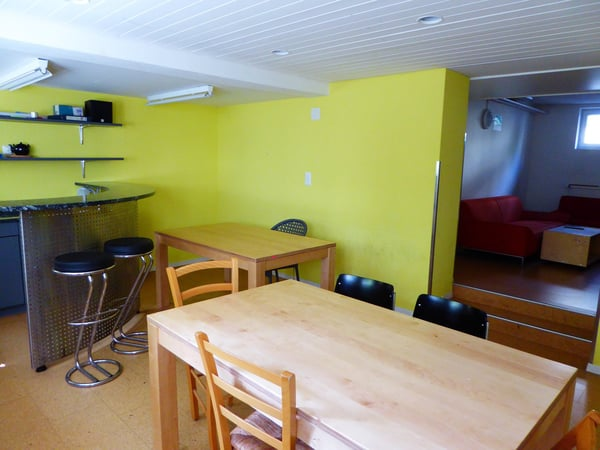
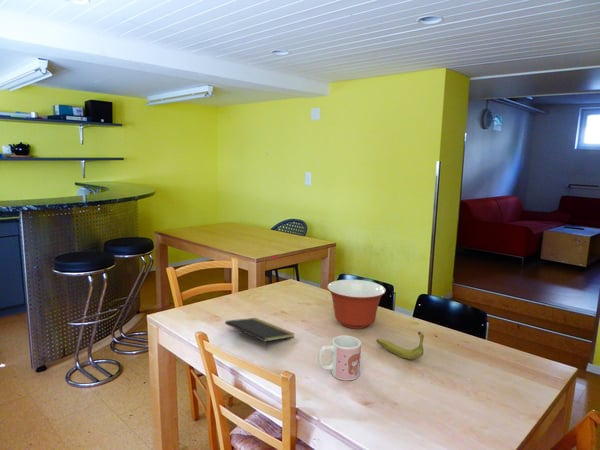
+ banana [376,331,425,361]
+ mug [317,335,362,381]
+ mixing bowl [326,279,387,329]
+ notepad [224,317,295,351]
